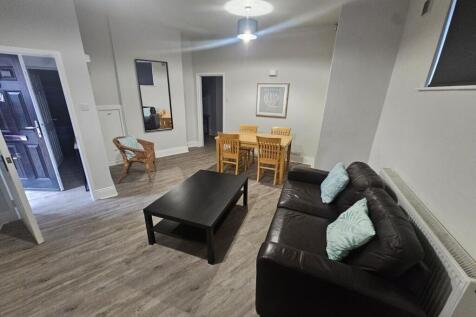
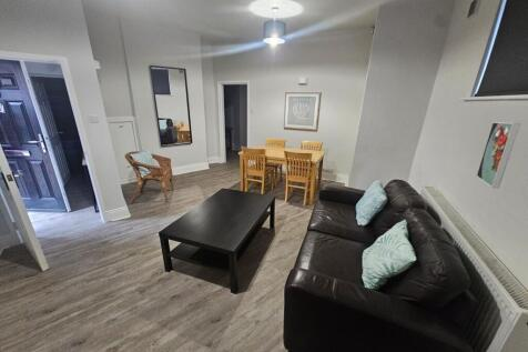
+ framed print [476,121,521,190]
